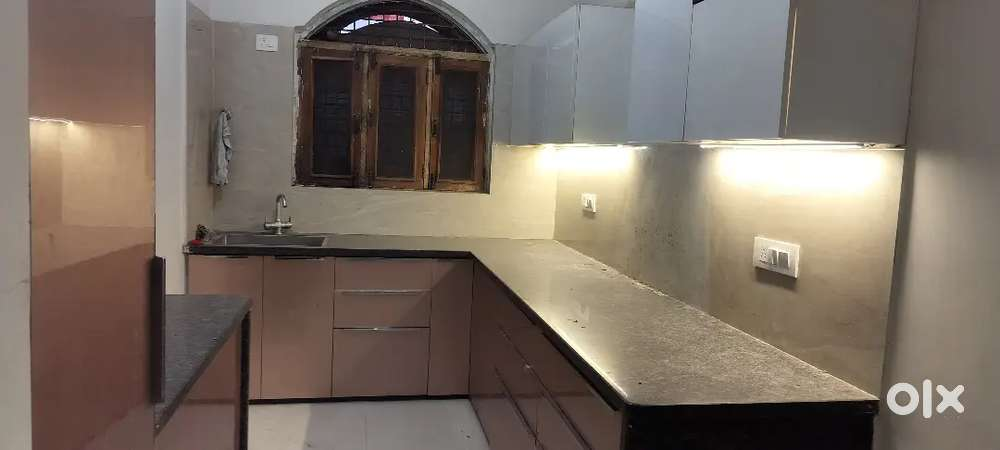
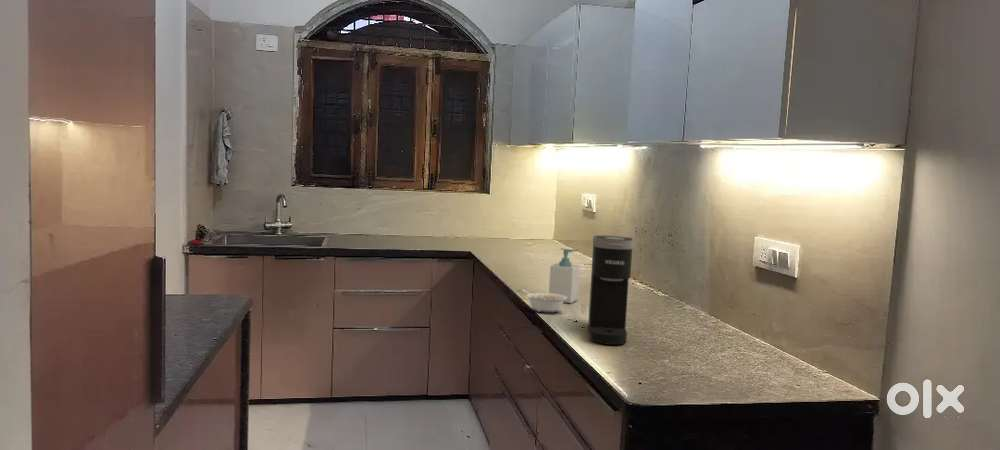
+ coffee maker [587,235,635,346]
+ soap bottle [548,247,581,304]
+ legume [520,289,567,314]
